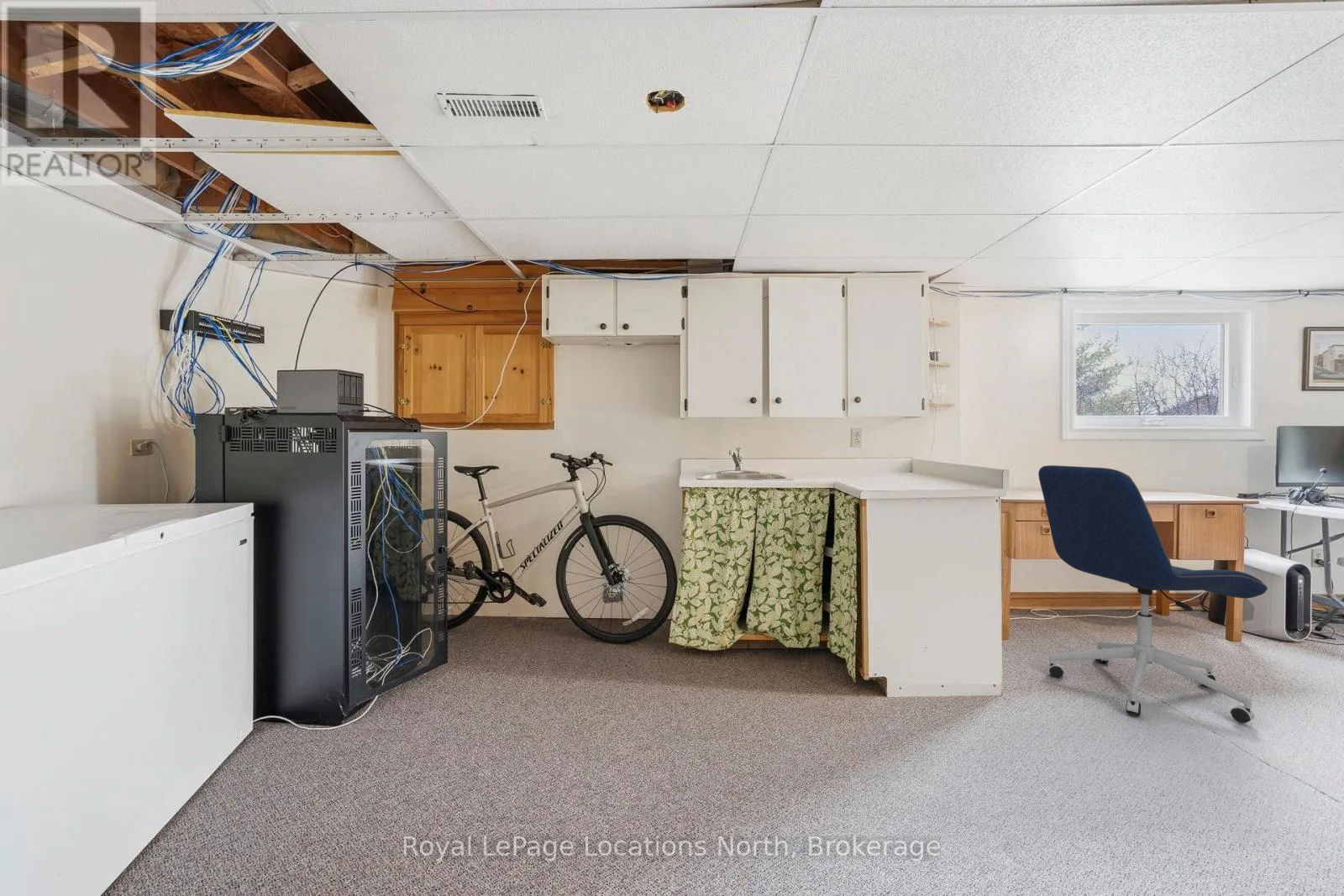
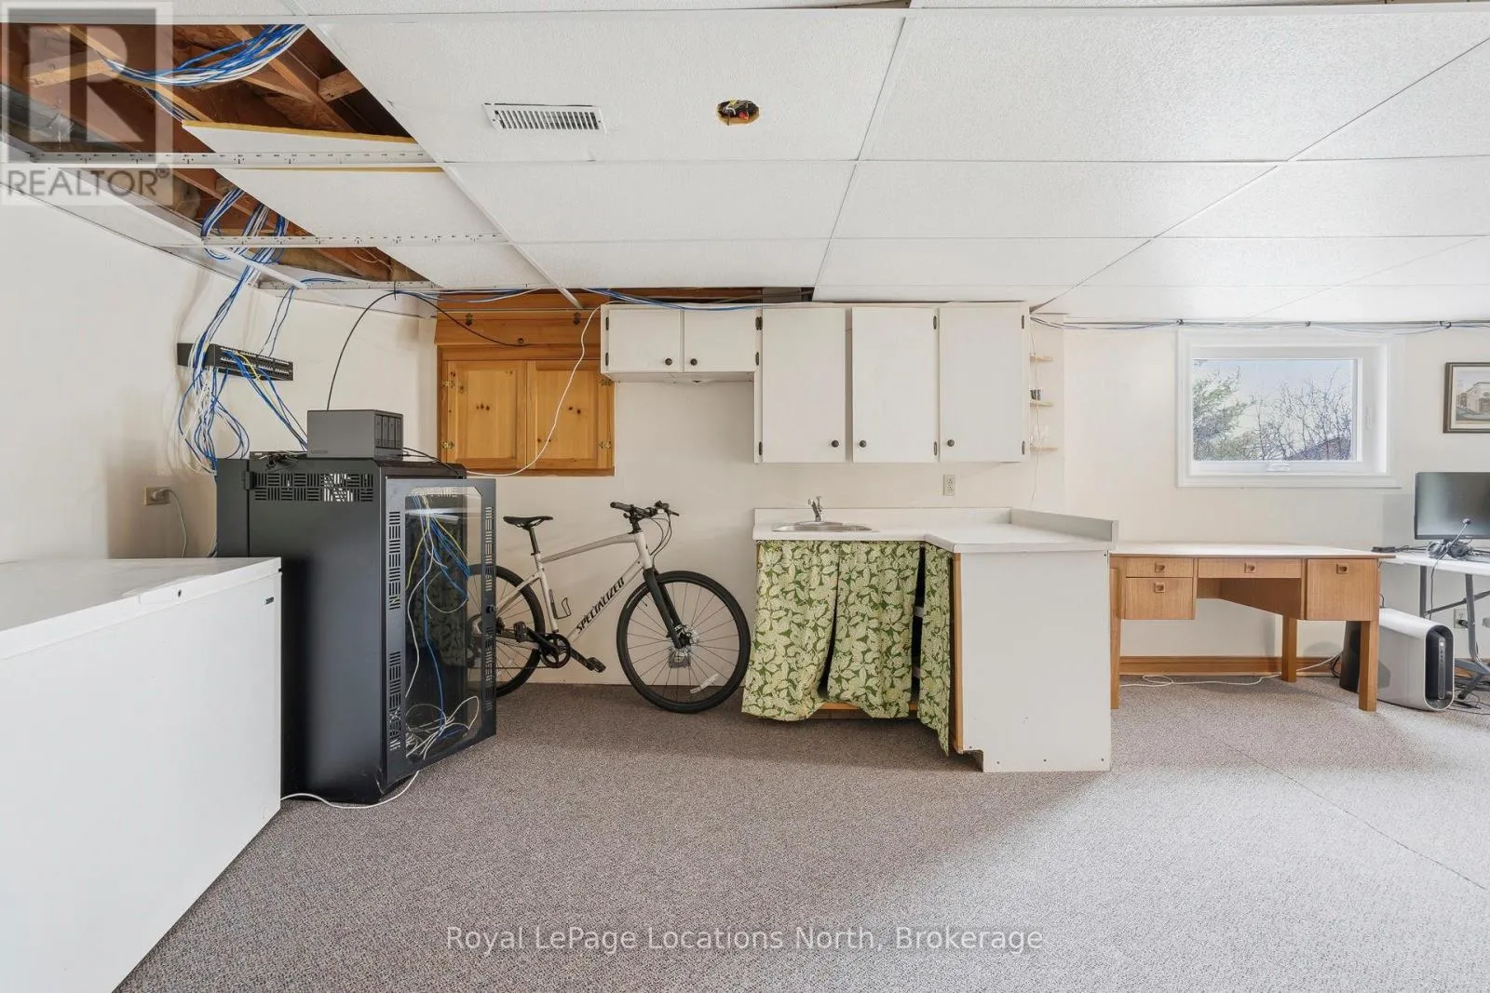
- office chair [1037,464,1268,724]
